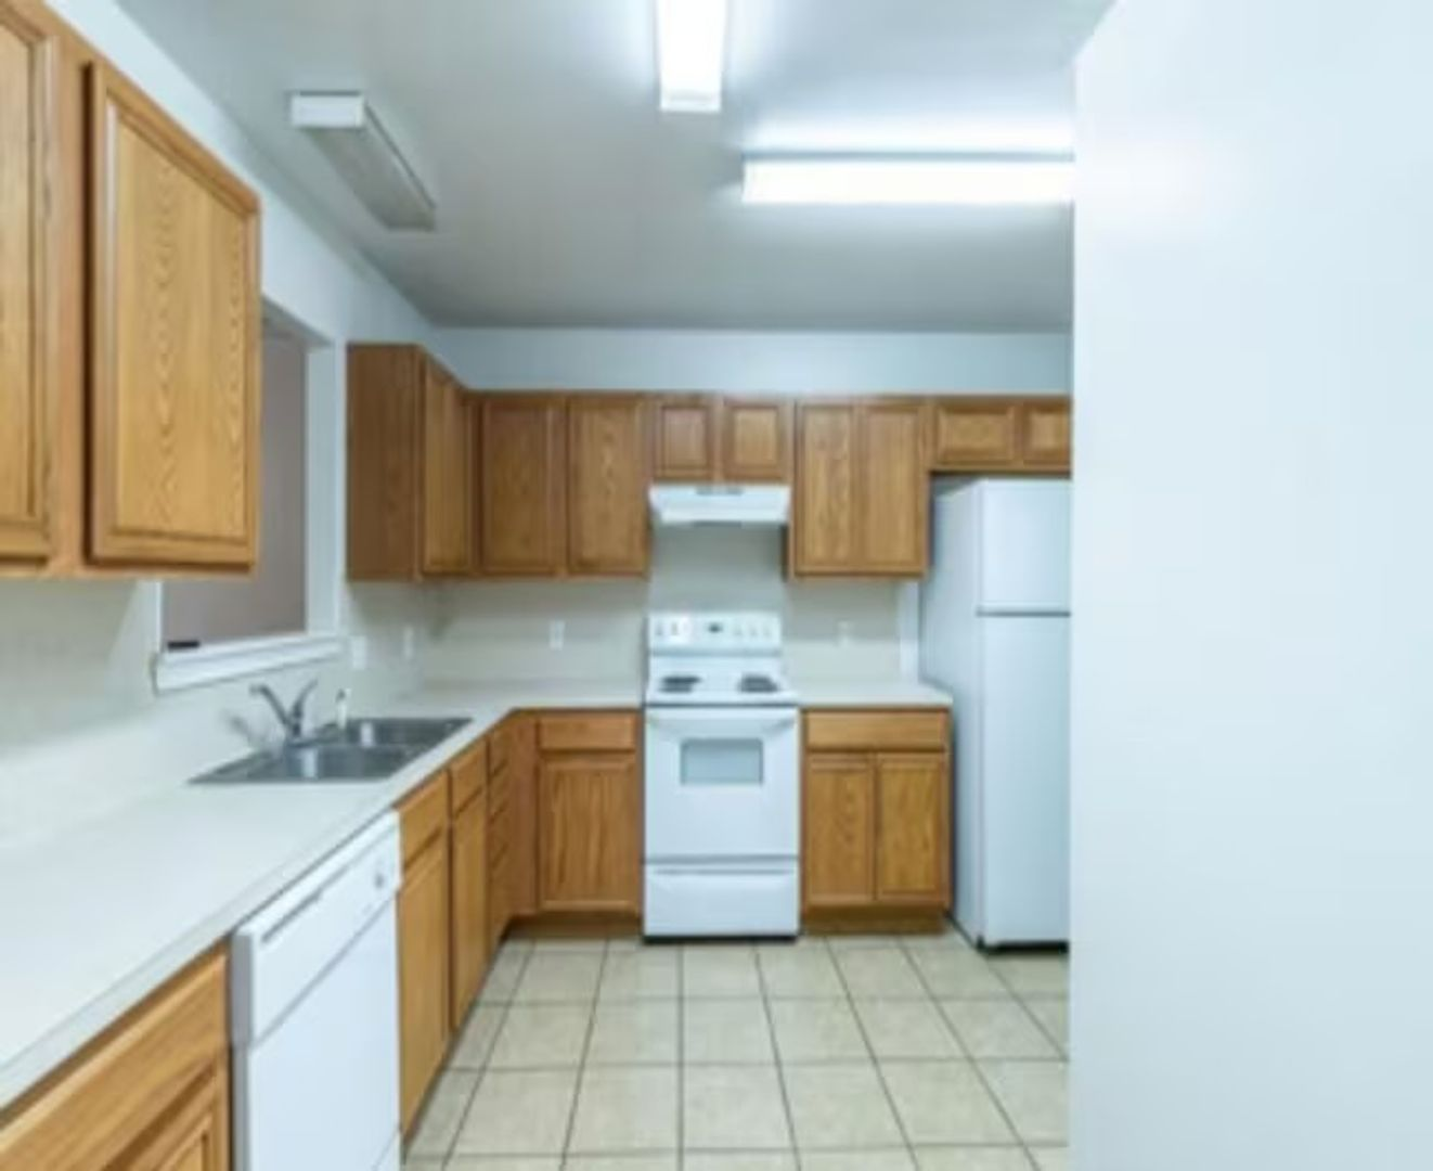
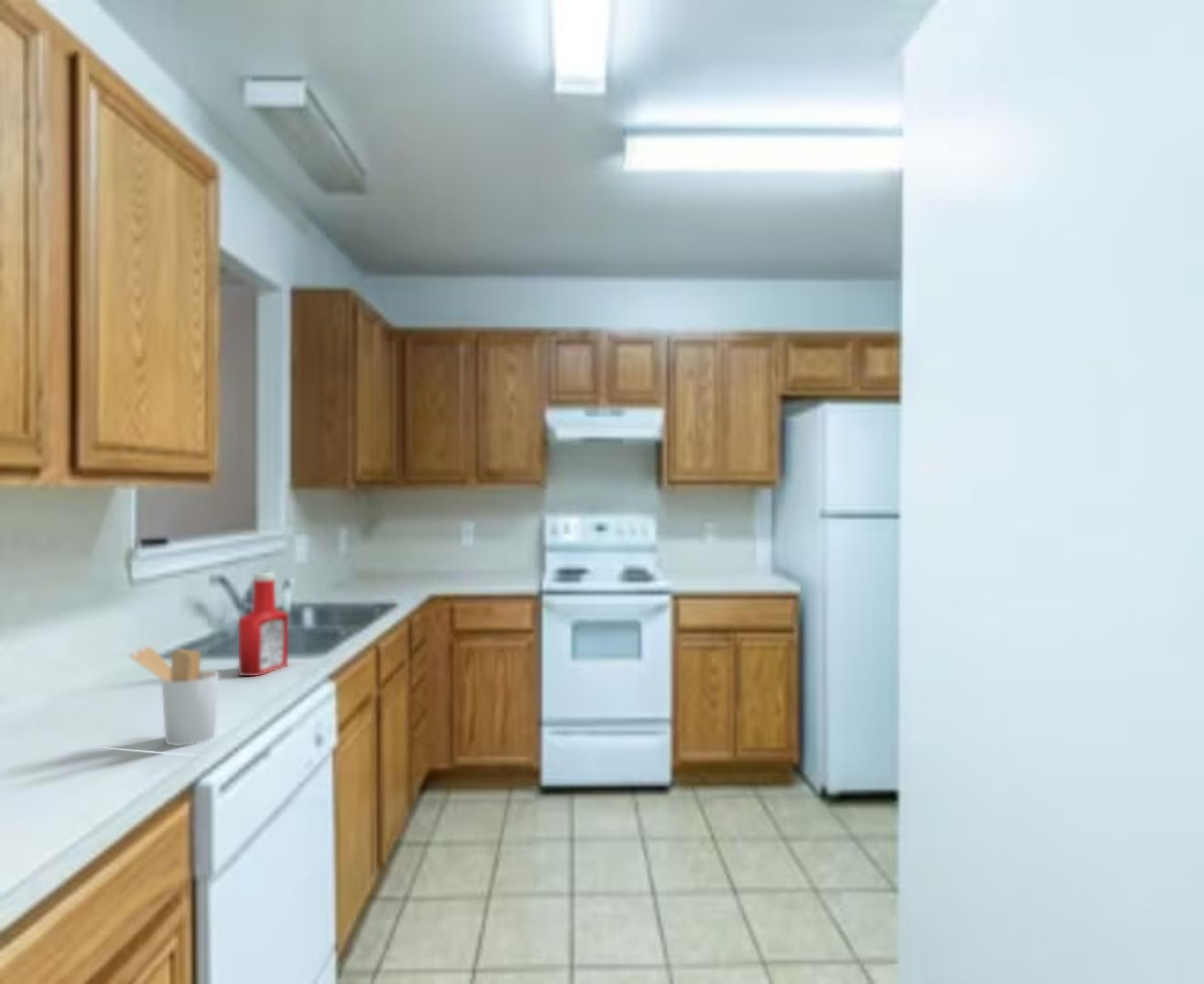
+ utensil holder [128,646,220,747]
+ soap bottle [238,571,289,677]
